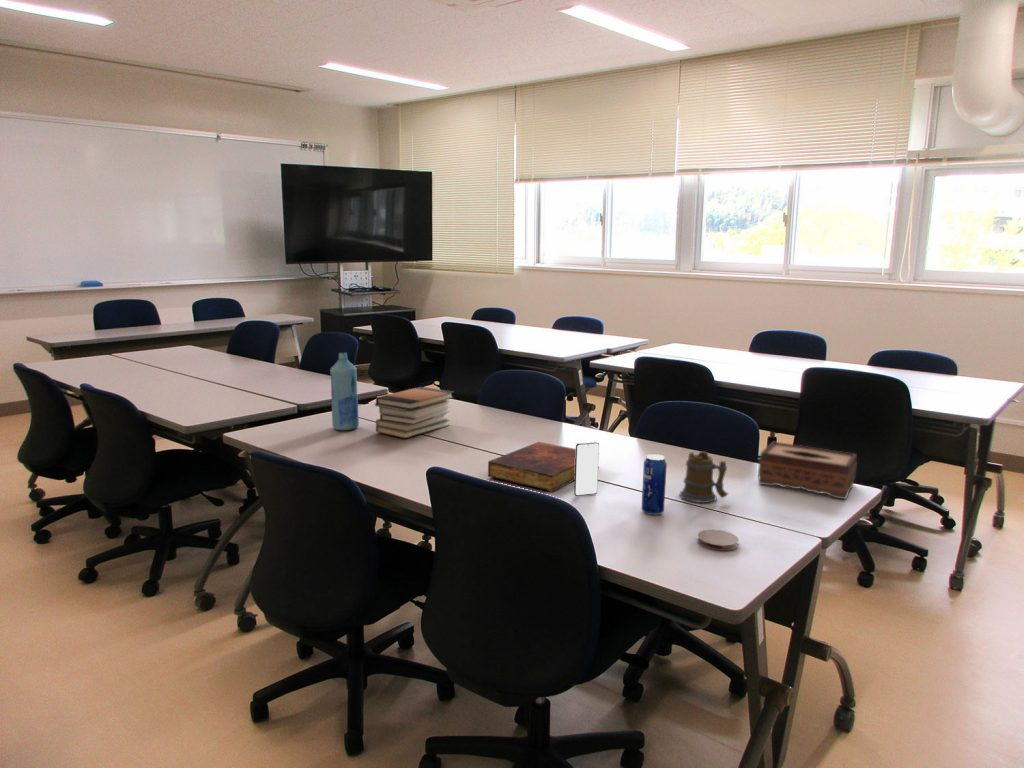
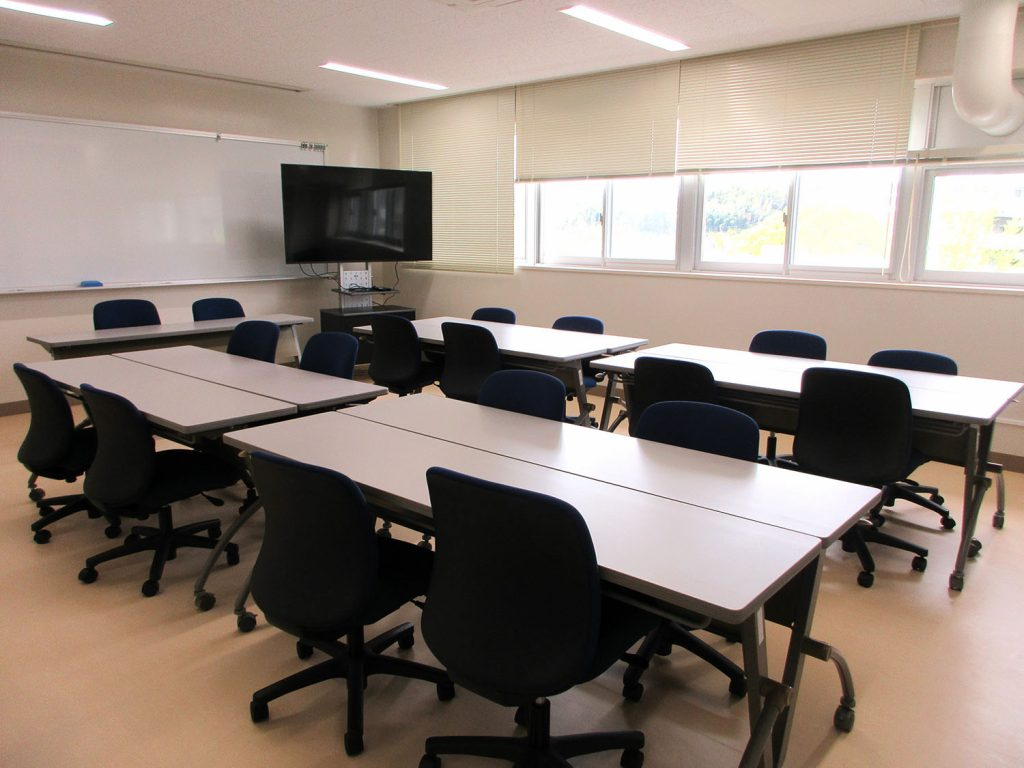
- bottle [329,352,360,431]
- mug [678,450,729,504]
- coaster [696,529,740,552]
- book stack [374,386,455,439]
- beverage can [640,453,668,516]
- smartphone [573,441,600,497]
- book [487,441,600,493]
- tissue box [757,441,858,501]
